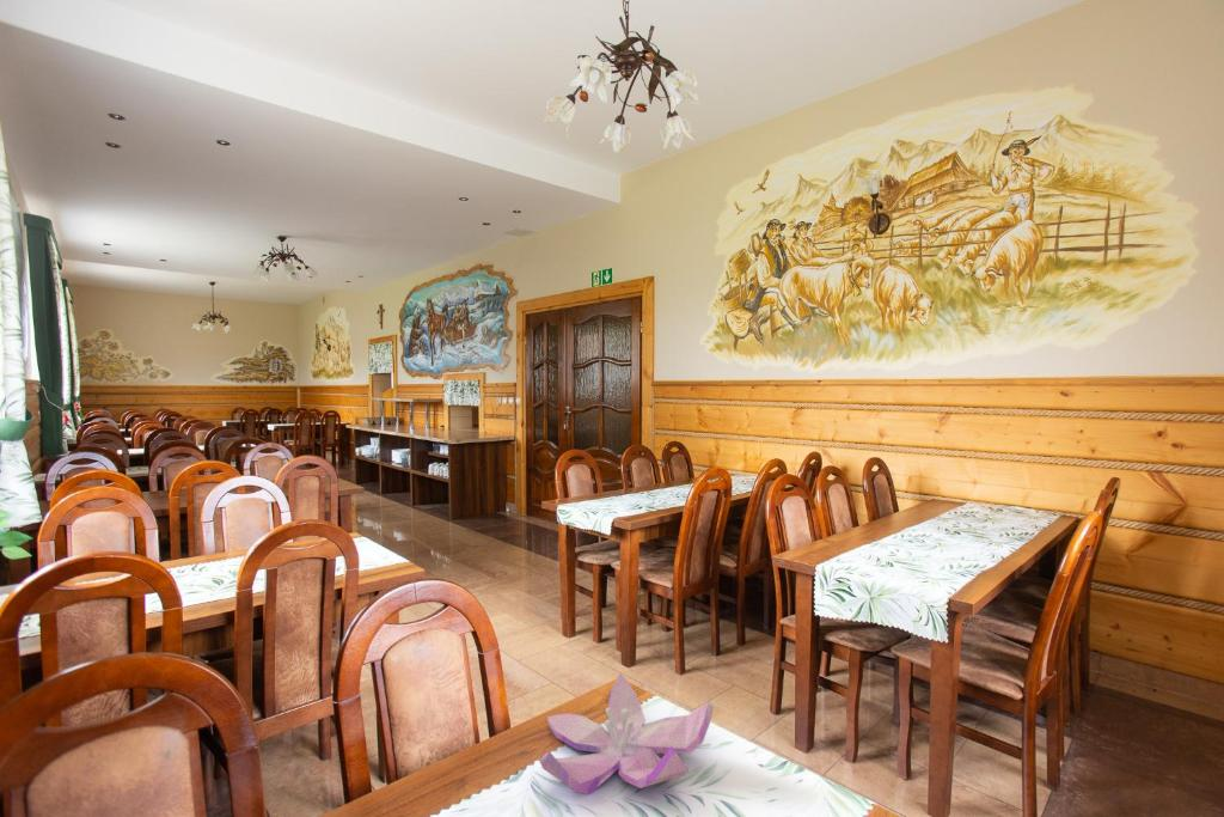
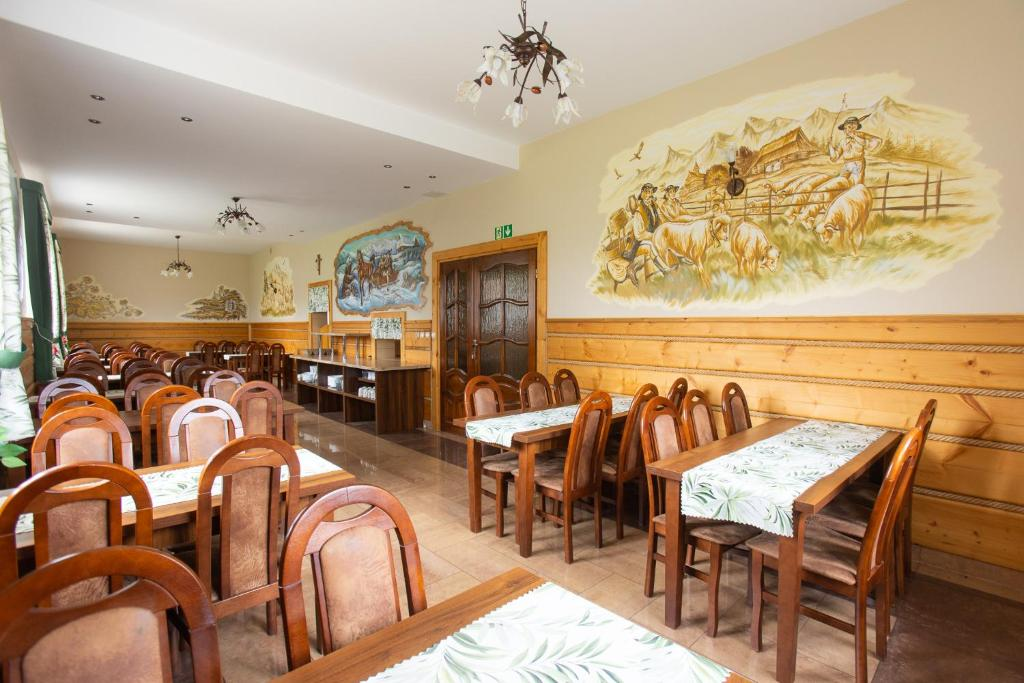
- origami crane [539,672,715,795]
